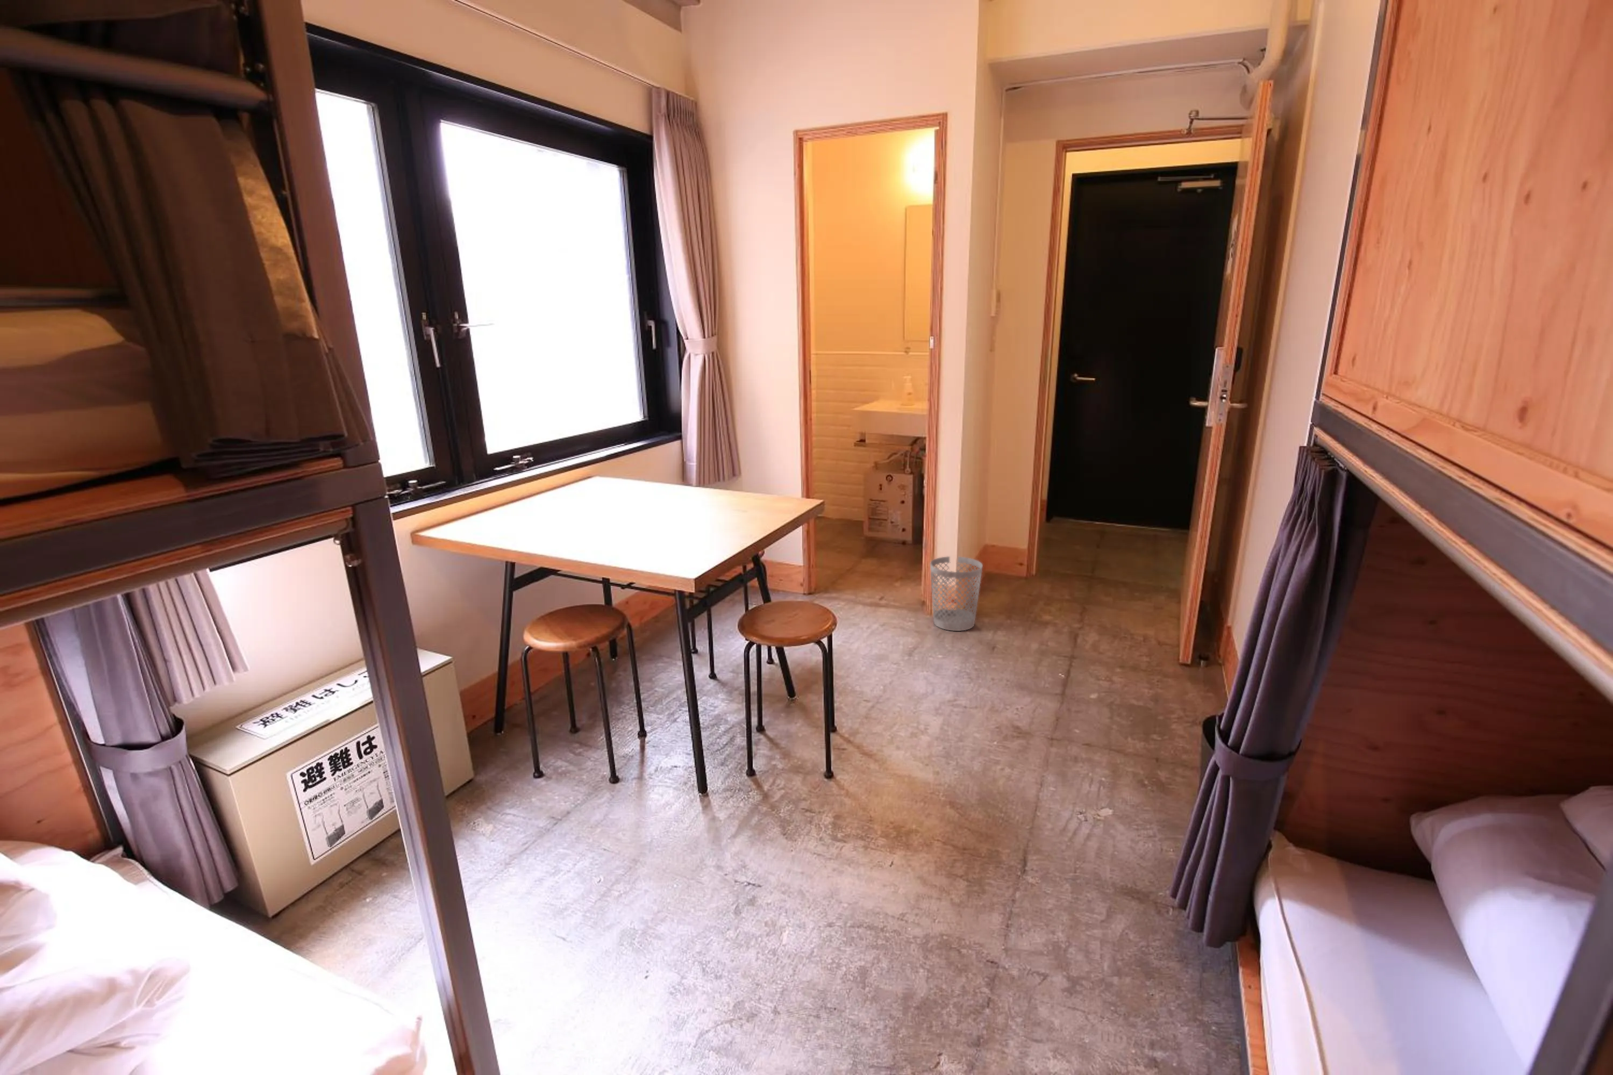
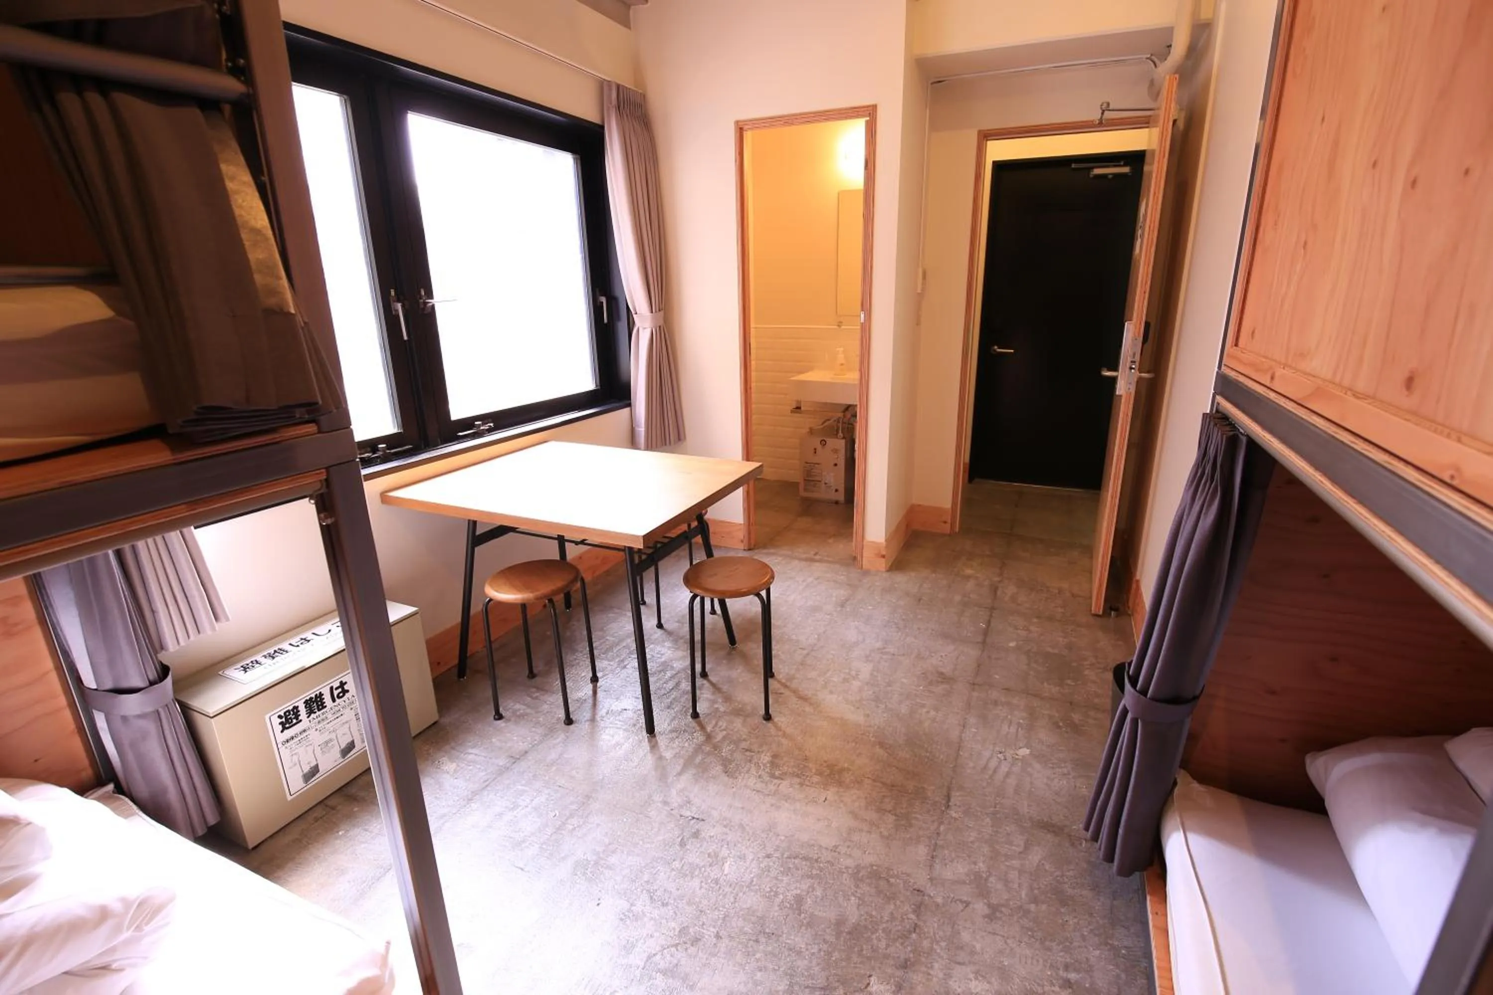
- wastebasket [930,555,983,631]
